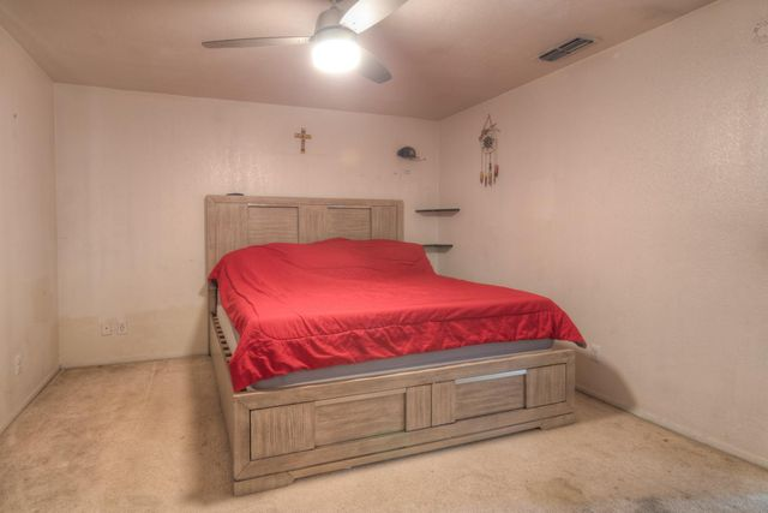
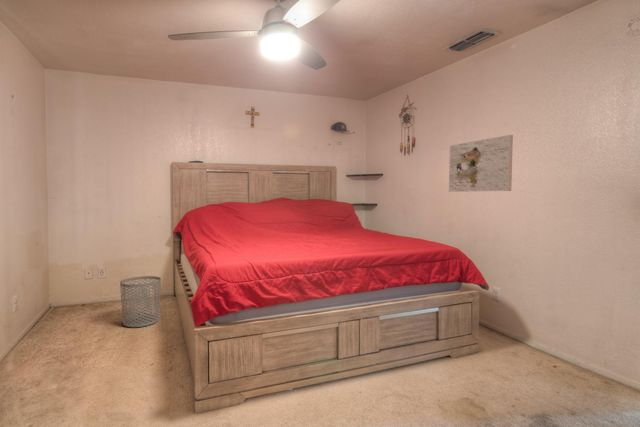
+ waste bin [119,275,162,328]
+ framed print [448,134,514,193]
